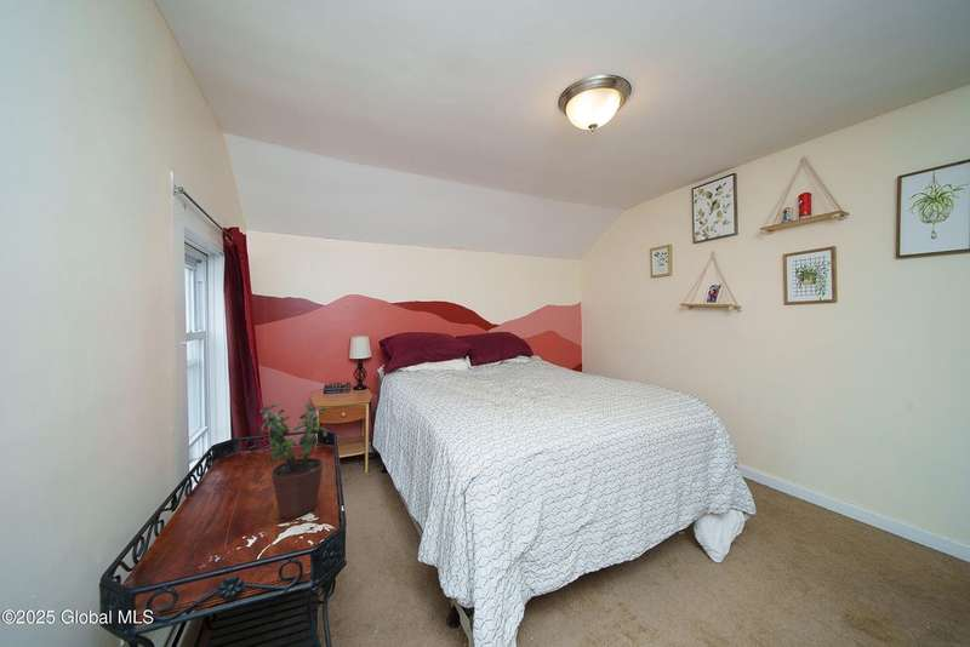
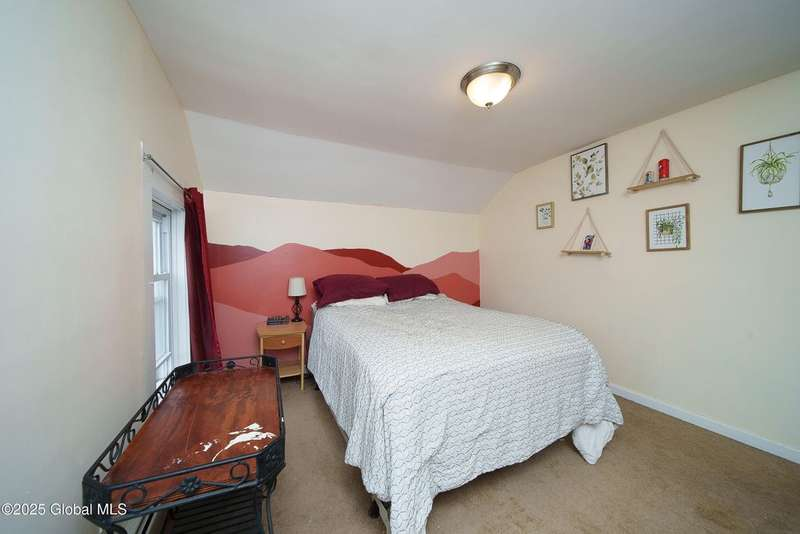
- potted plant [258,402,329,520]
